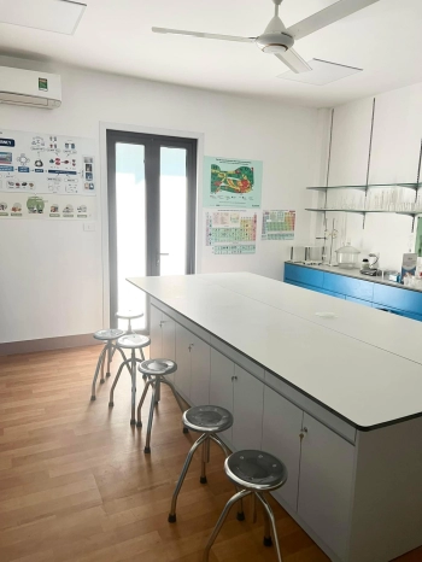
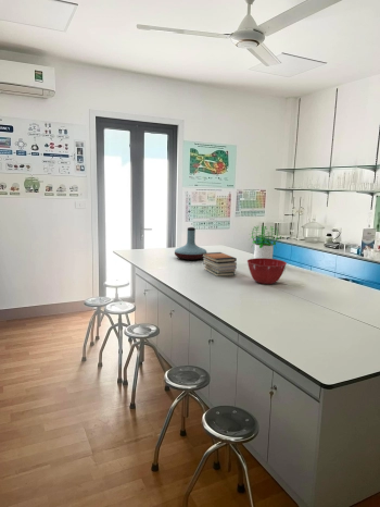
+ potted plant [249,224,282,259]
+ flask [174,226,207,261]
+ mixing bowl [246,258,288,285]
+ book stack [202,251,238,277]
